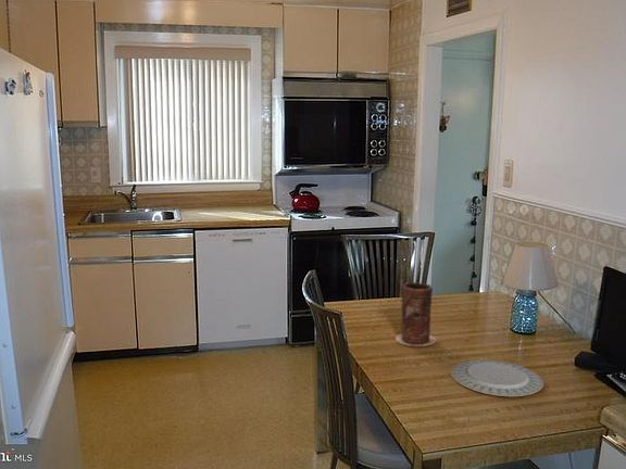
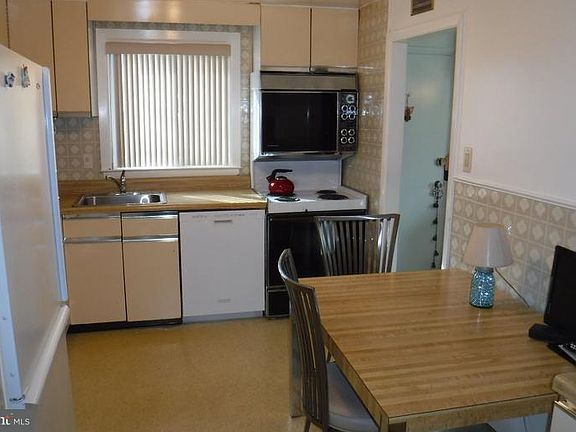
- vase [395,281,437,347]
- chinaware [450,358,544,397]
